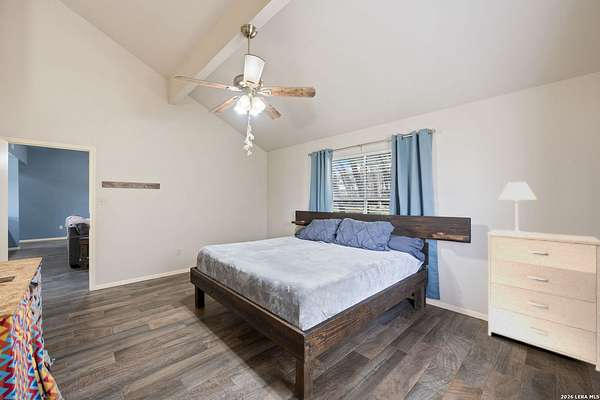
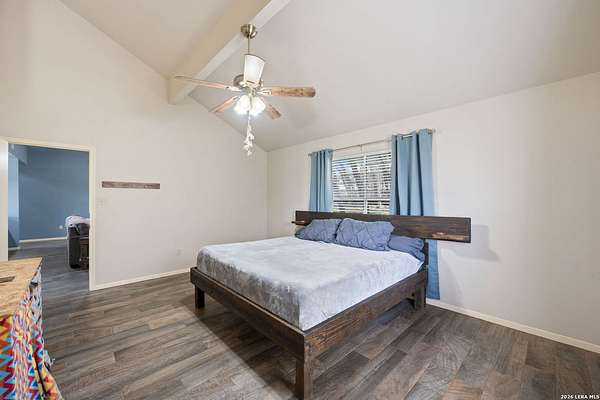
- table lamp [497,181,538,235]
- dresser [486,229,600,372]
